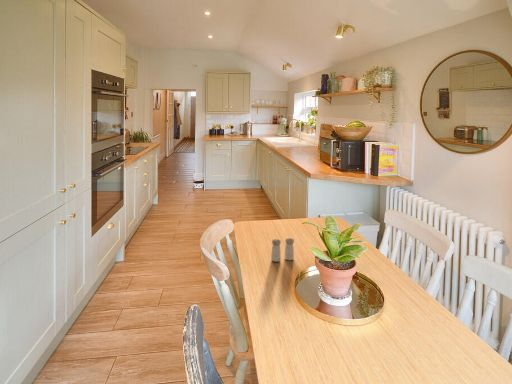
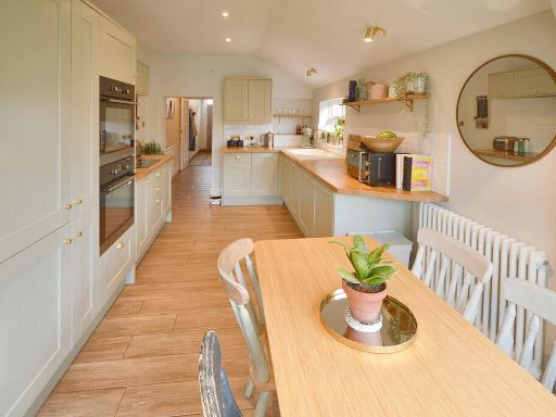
- salt and pepper shaker [270,237,295,263]
